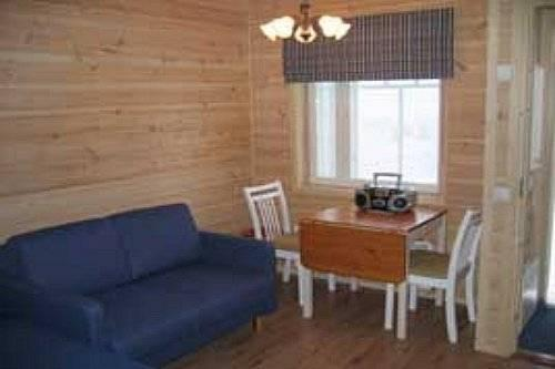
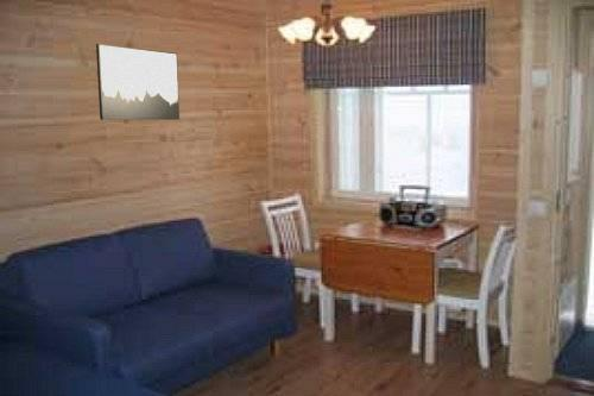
+ wall art [95,43,181,121]
